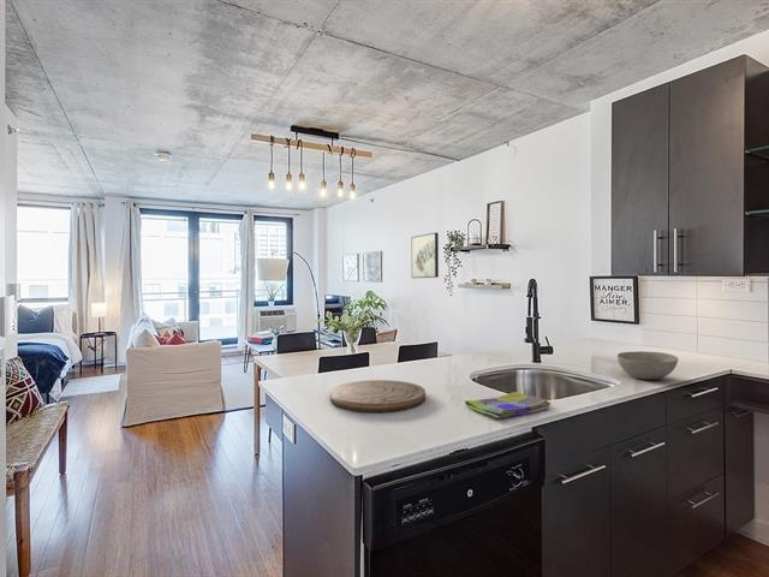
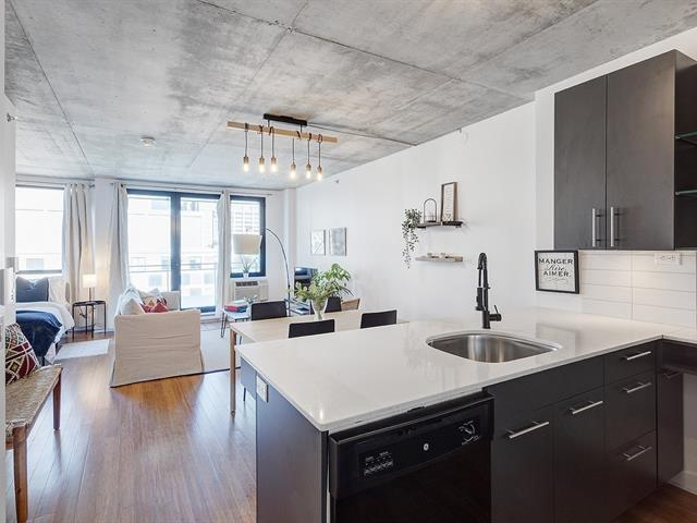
- dish towel [464,391,553,420]
- cutting board [329,379,427,414]
- wall art [410,232,440,279]
- bowl [616,350,679,381]
